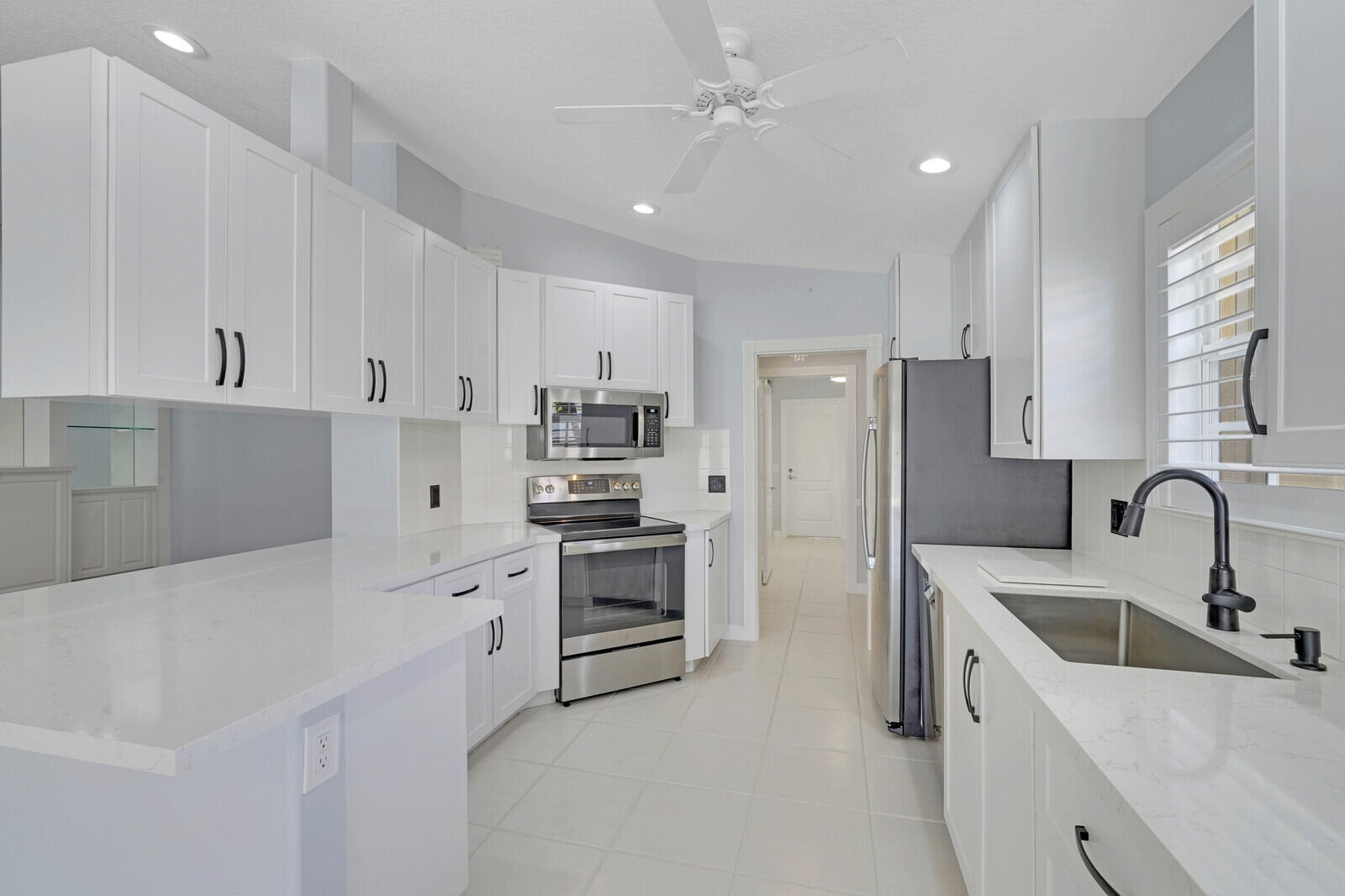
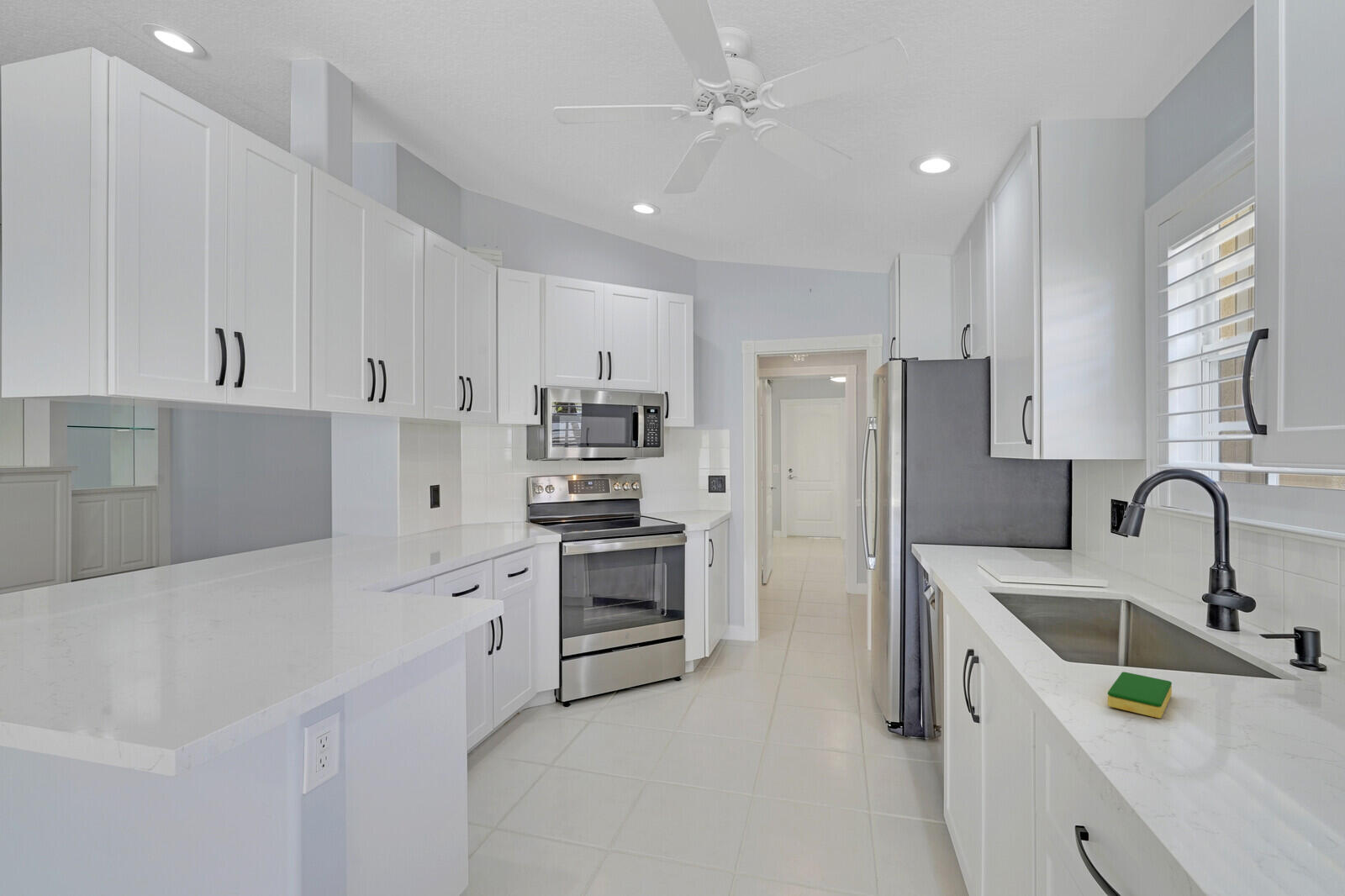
+ dish sponge [1107,671,1173,719]
